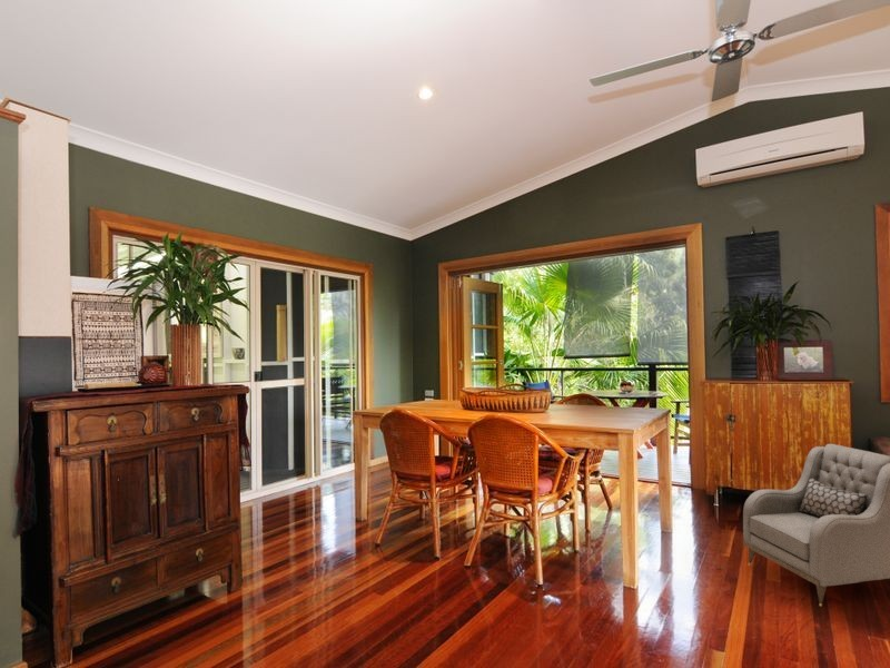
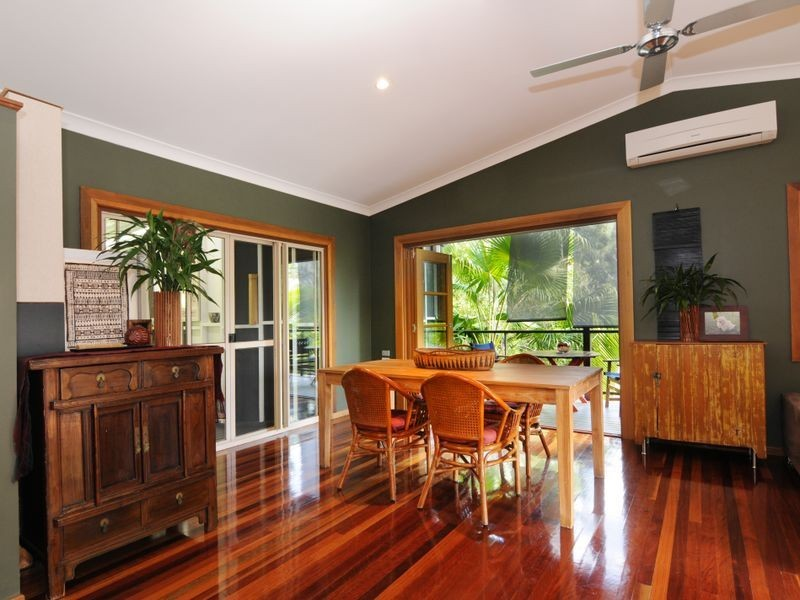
- armchair [742,443,890,608]
